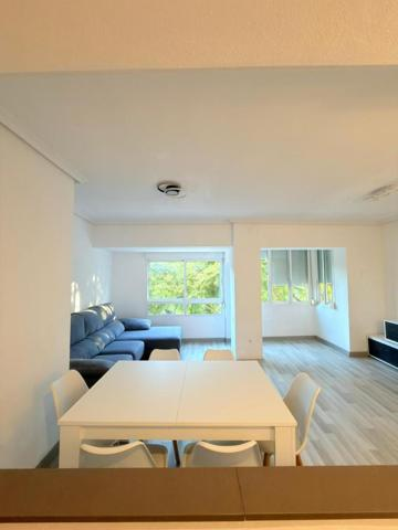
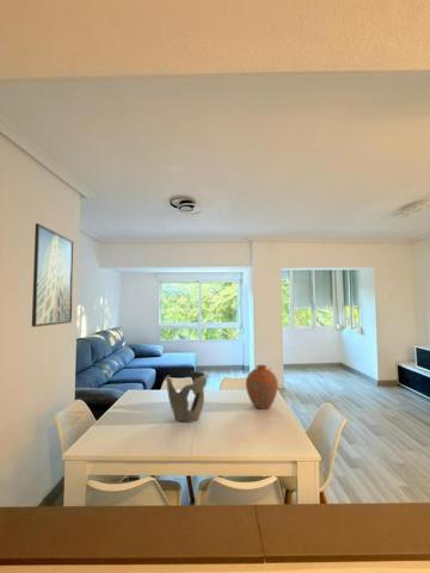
+ vase [245,364,280,409]
+ decorative bowl [164,370,210,423]
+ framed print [31,222,75,328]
